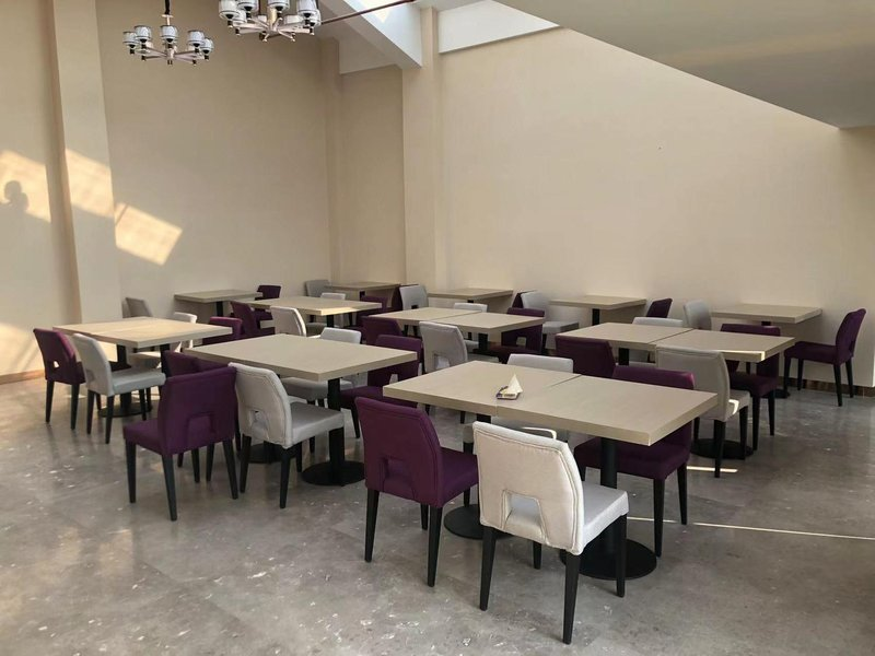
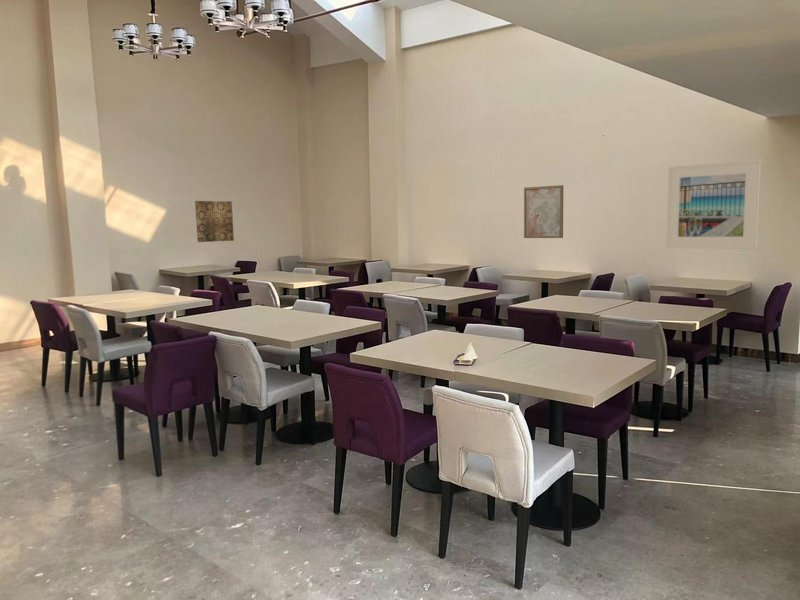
+ wall art [194,200,235,243]
+ wall art [523,184,564,239]
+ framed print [665,159,762,250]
